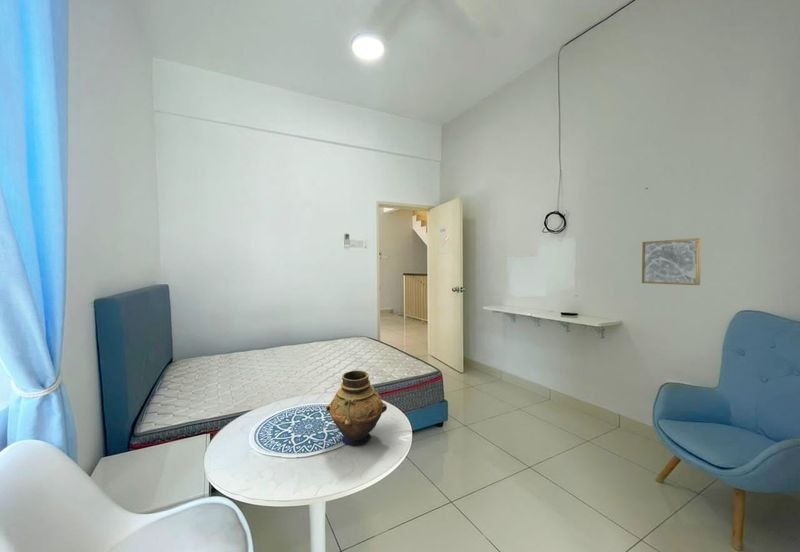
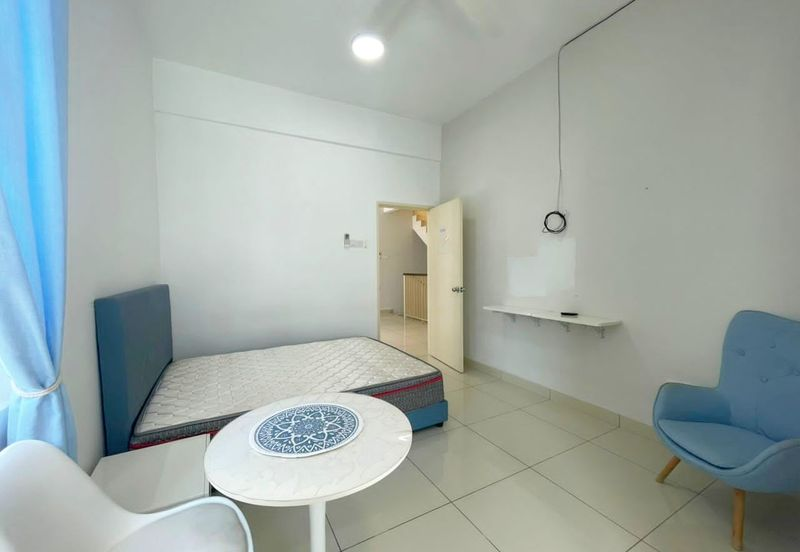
- wall art [641,237,702,286]
- vase [325,369,388,446]
